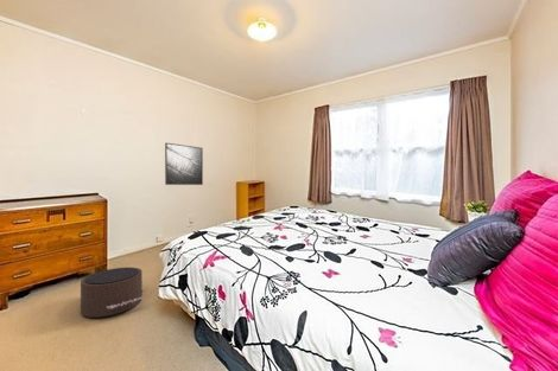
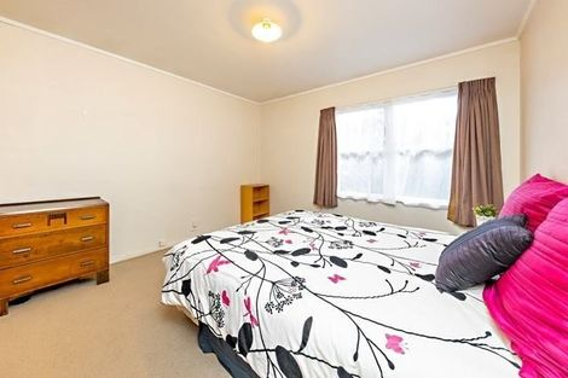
- pouf [80,267,146,319]
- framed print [164,142,204,186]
